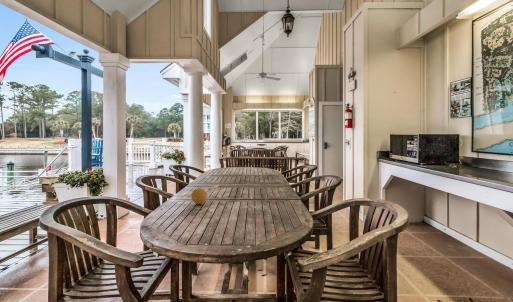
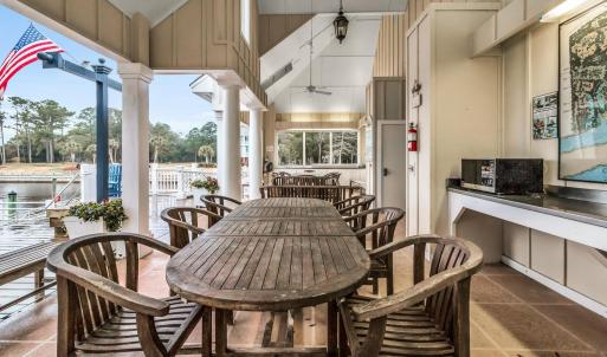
- fruit [190,187,209,205]
